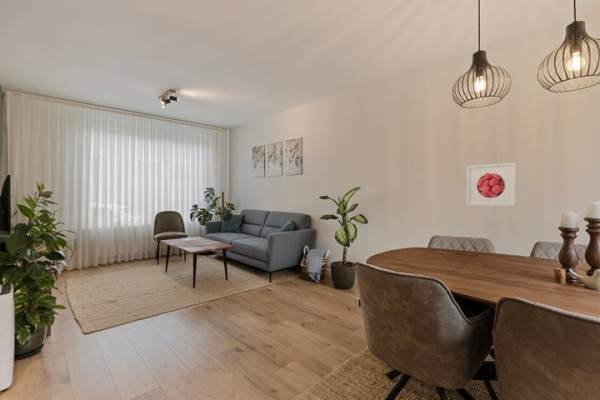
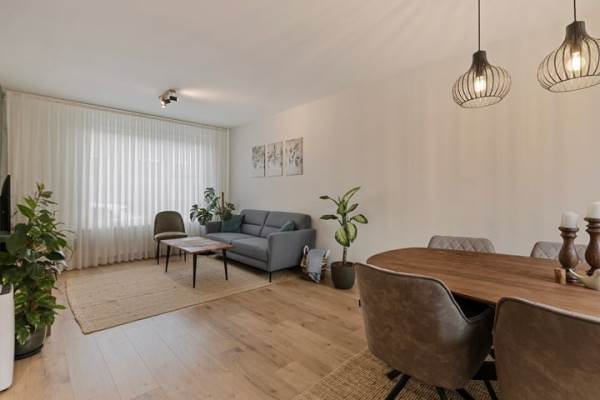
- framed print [466,161,518,207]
